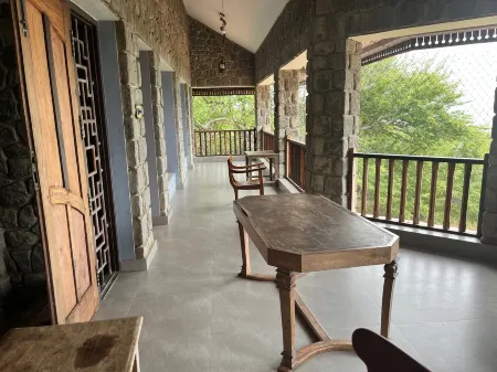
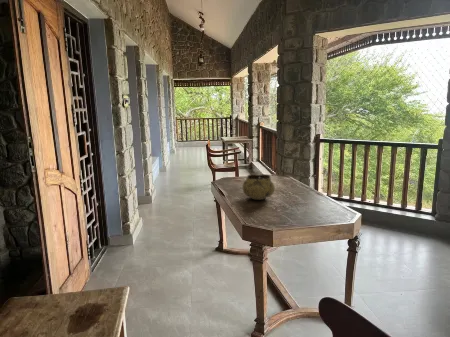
+ decorative bowl [242,173,276,201]
